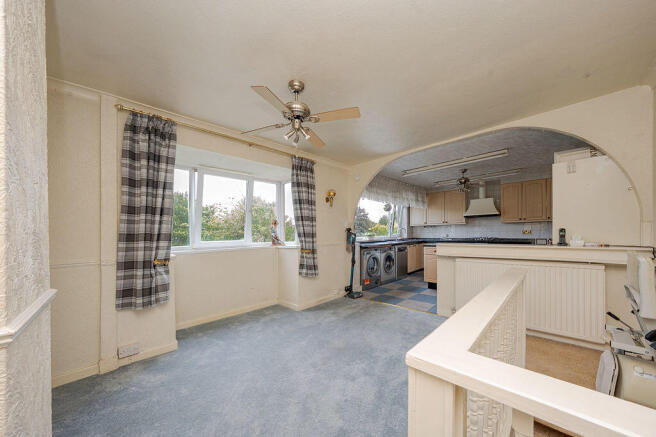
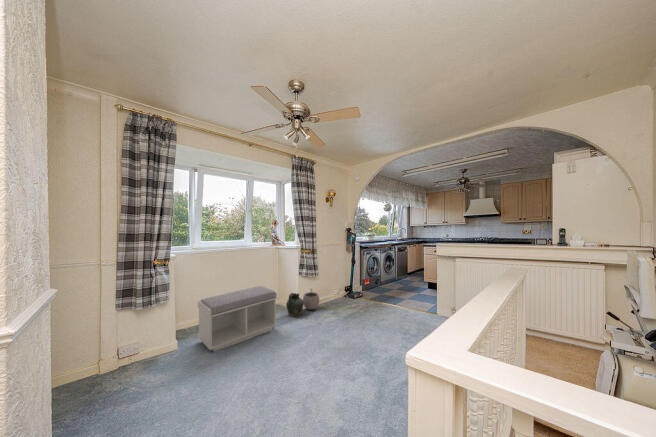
+ ceramic jug [285,292,304,317]
+ bench [197,285,278,352]
+ plant pot [302,287,320,311]
